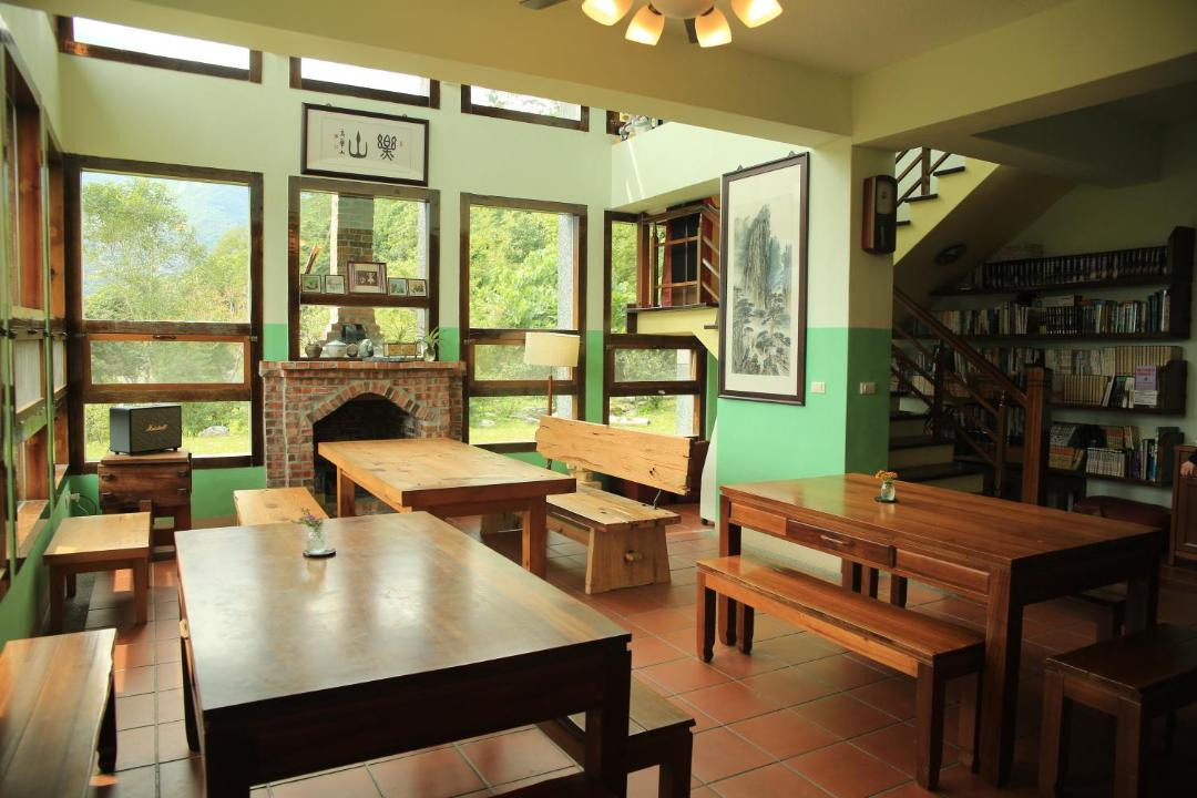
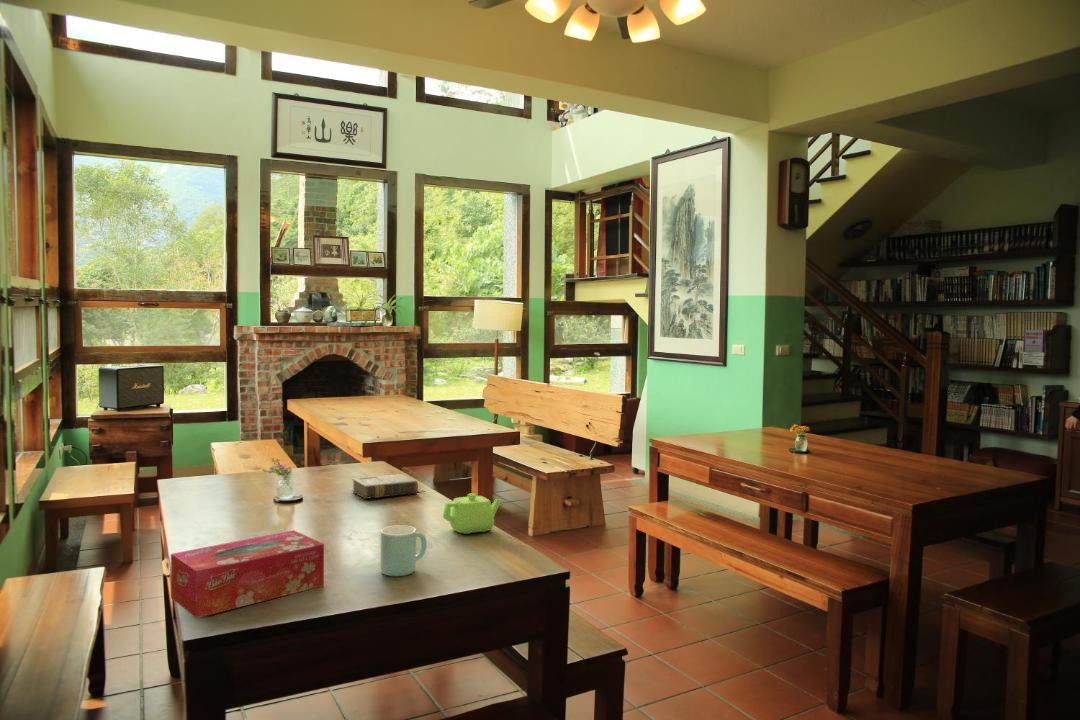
+ teapot [442,492,502,535]
+ tissue box [170,529,325,619]
+ mug [380,524,428,577]
+ book [351,473,425,500]
